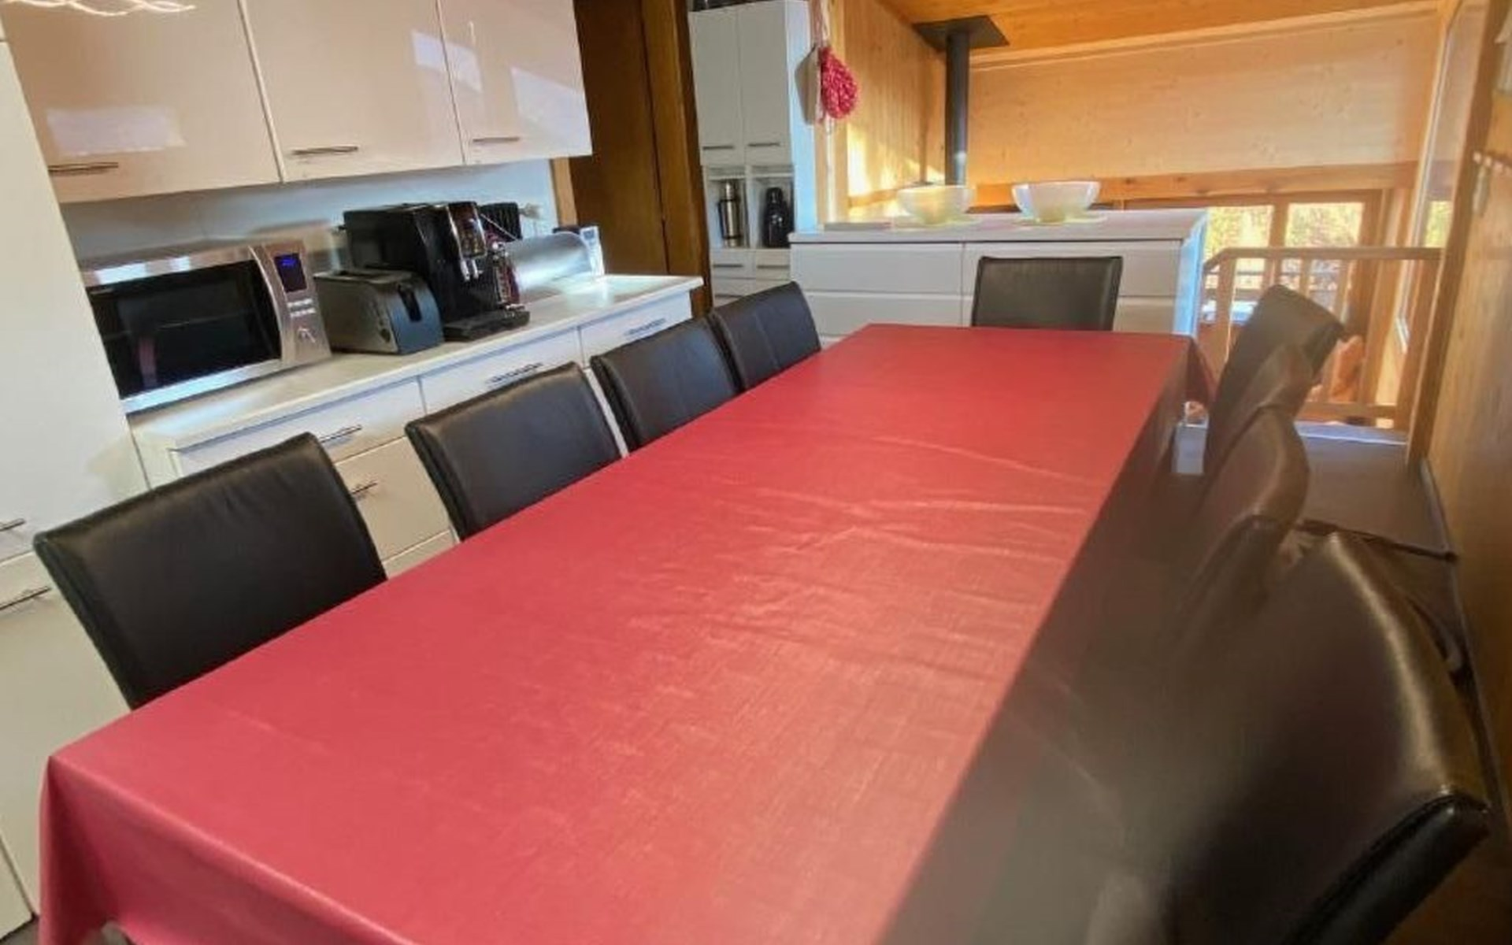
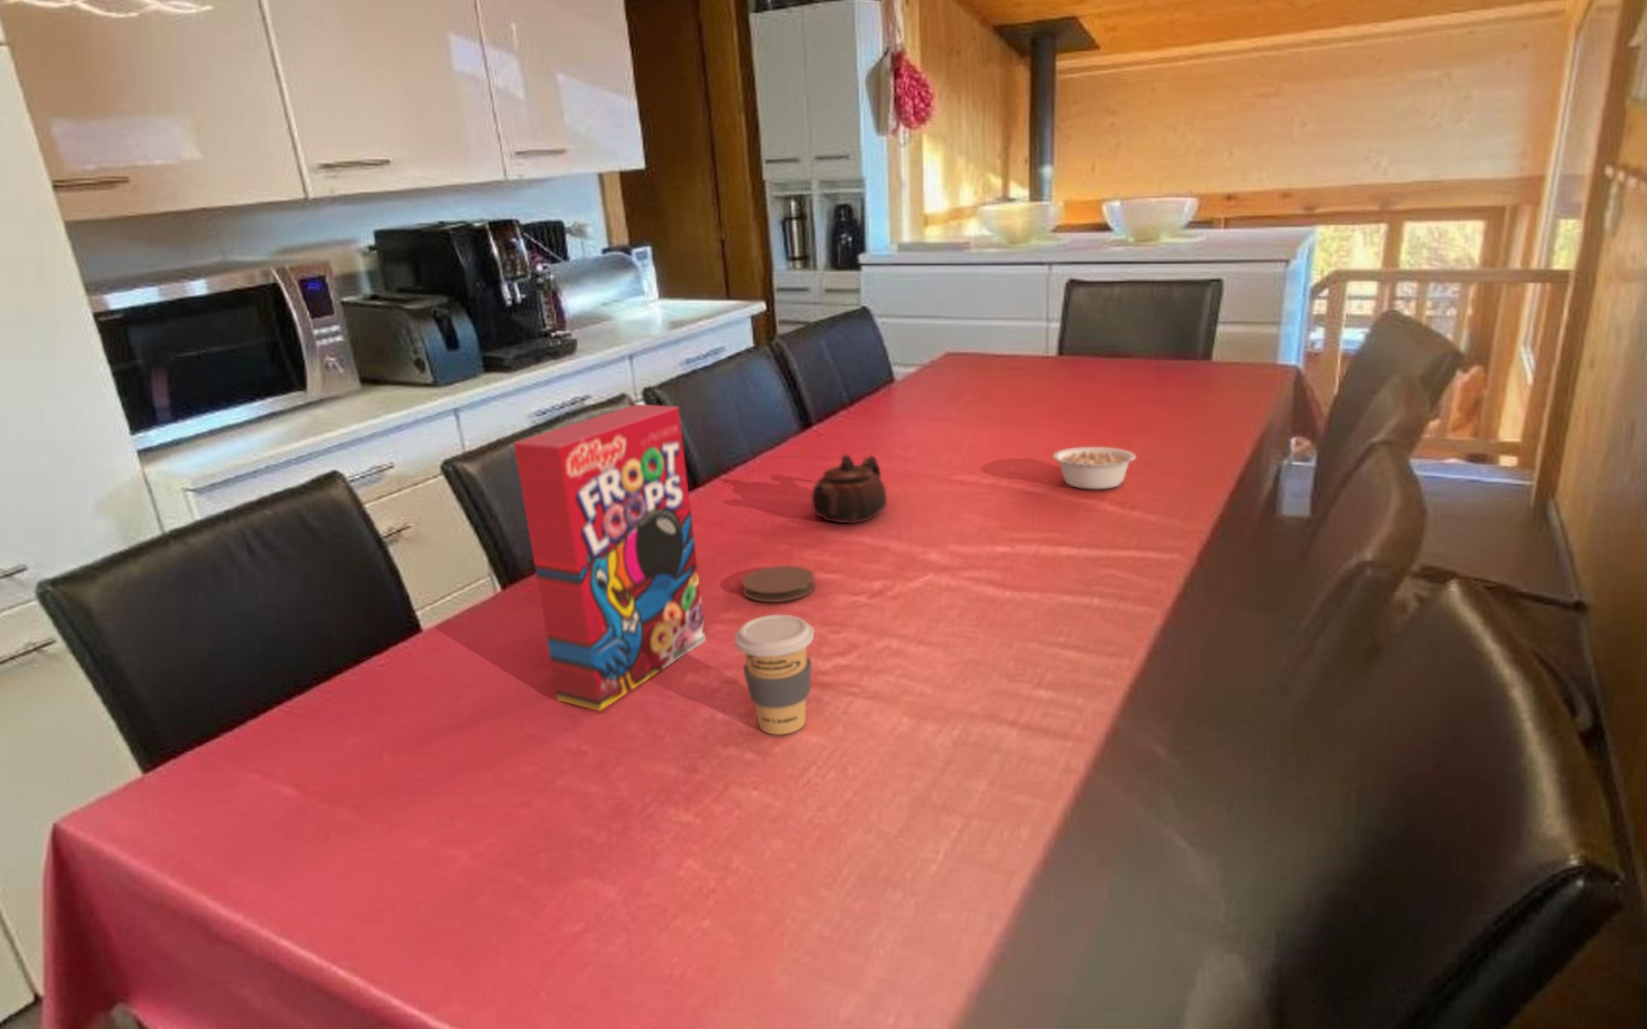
+ legume [1052,446,1137,490]
+ coffee cup [734,614,815,736]
+ coaster [741,565,816,603]
+ teapot [811,454,888,524]
+ cereal box [513,404,707,711]
